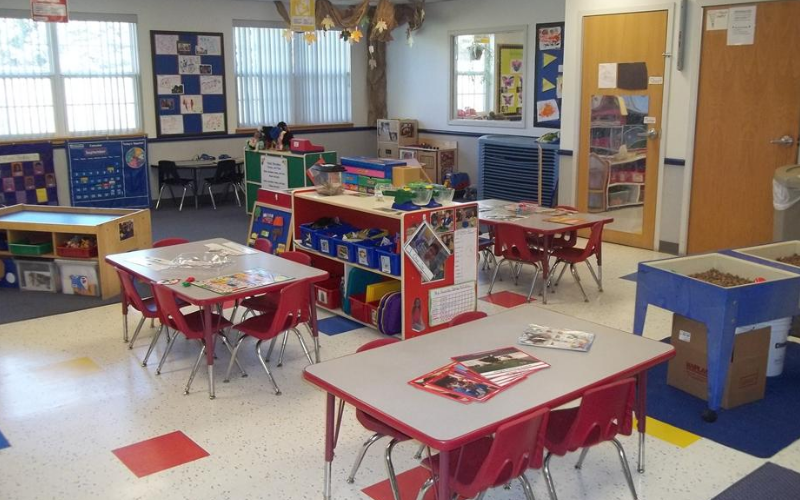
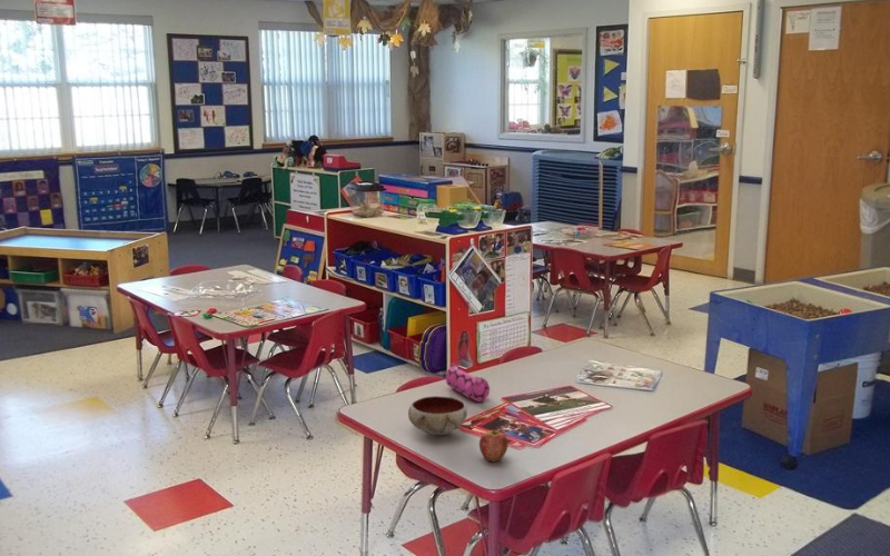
+ bowl [407,395,468,437]
+ apple [478,428,510,463]
+ pencil case [441,363,491,403]
